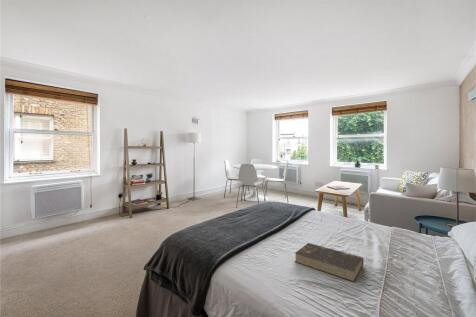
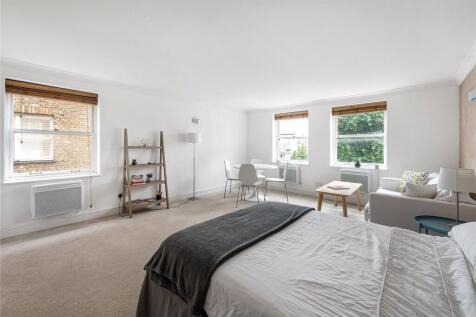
- book [293,242,365,283]
